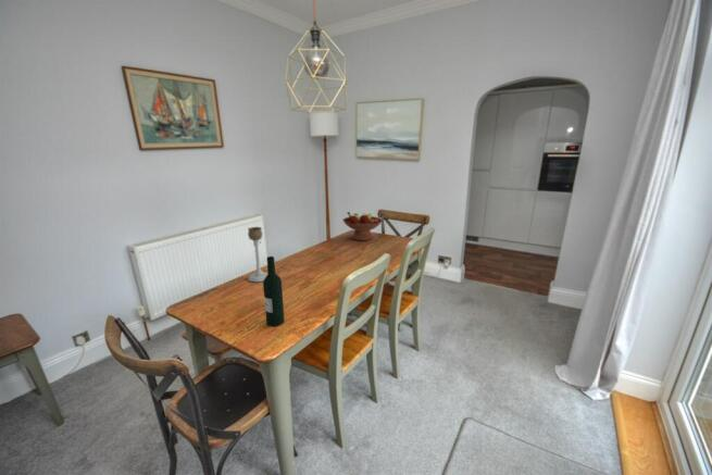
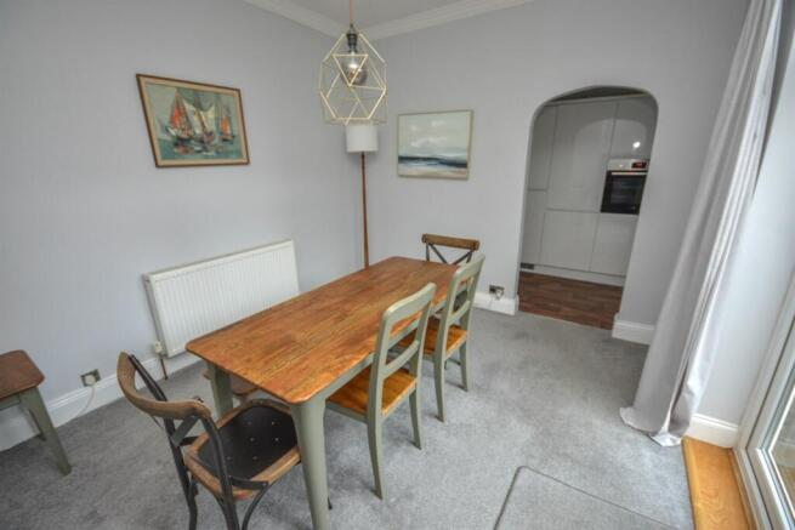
- fruit bowl [341,211,384,241]
- wine bottle [262,255,285,327]
- candle holder [247,226,267,283]
